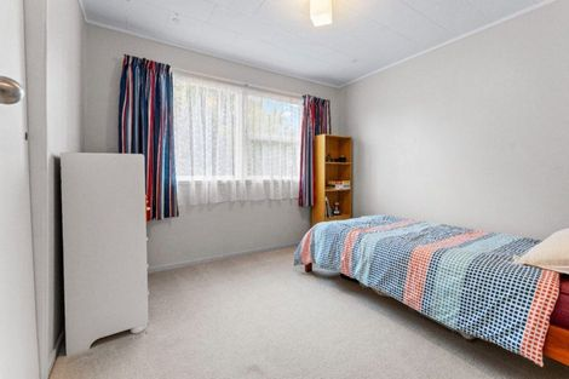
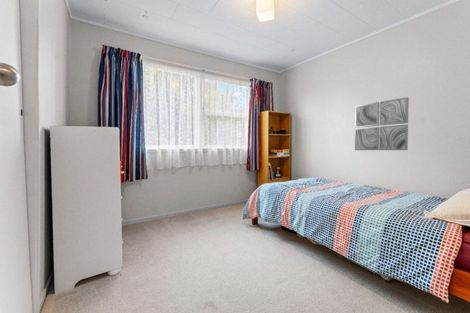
+ wall art [354,96,410,151]
